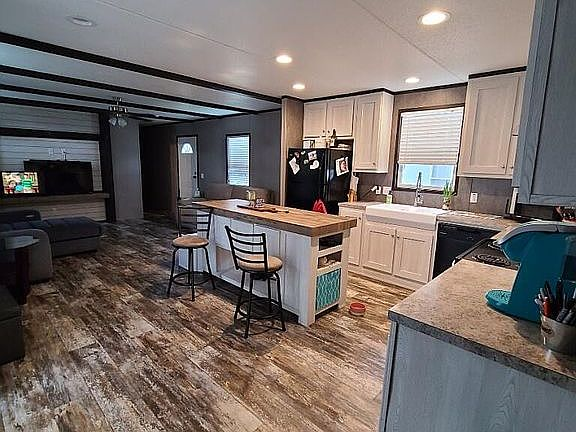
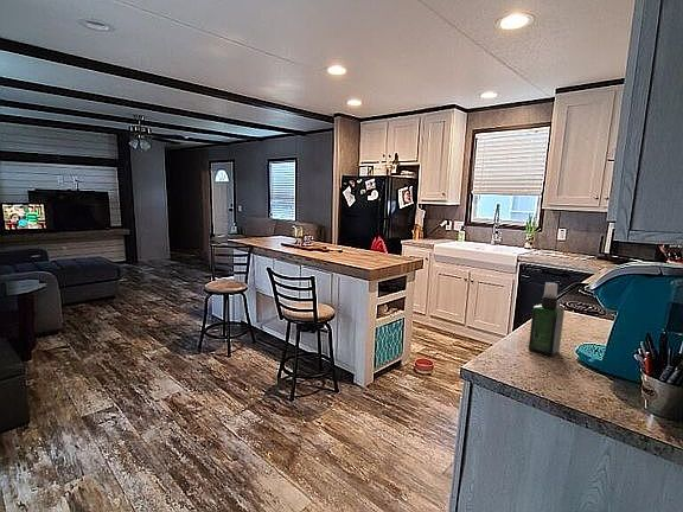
+ spray bottle [528,281,566,358]
